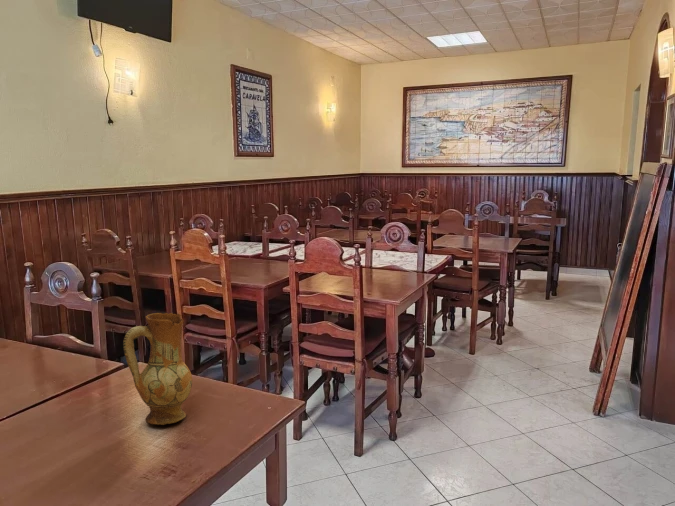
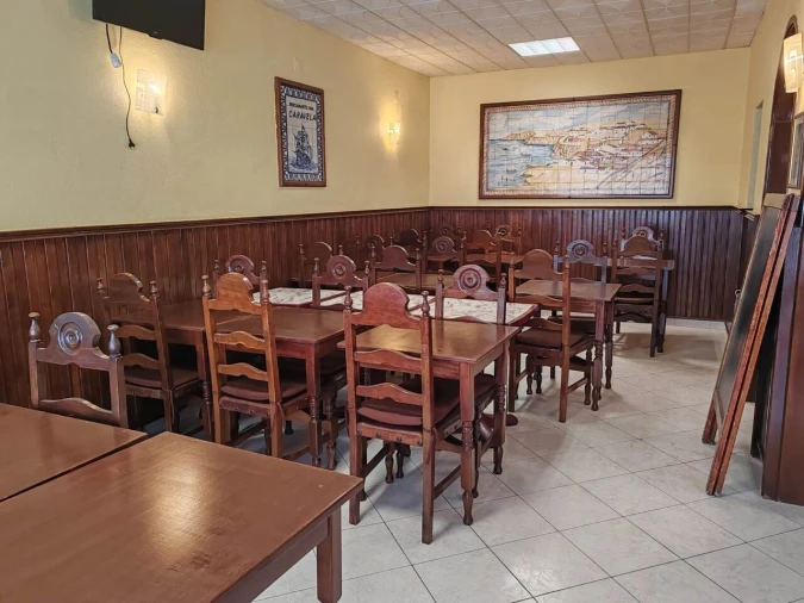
- ceramic jug [122,312,193,426]
